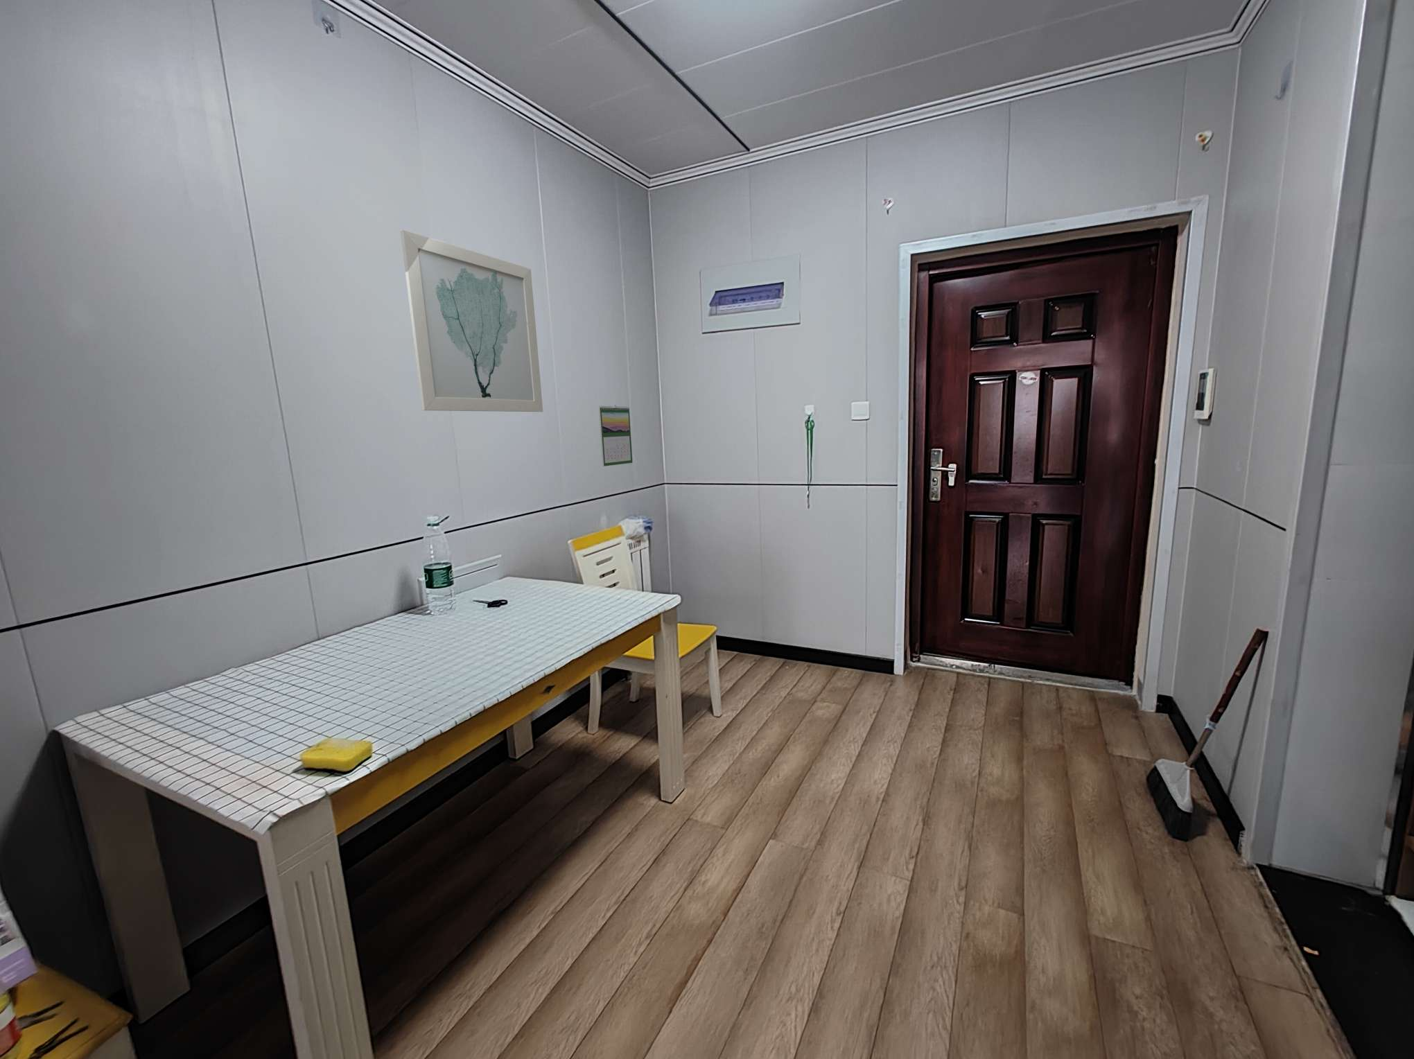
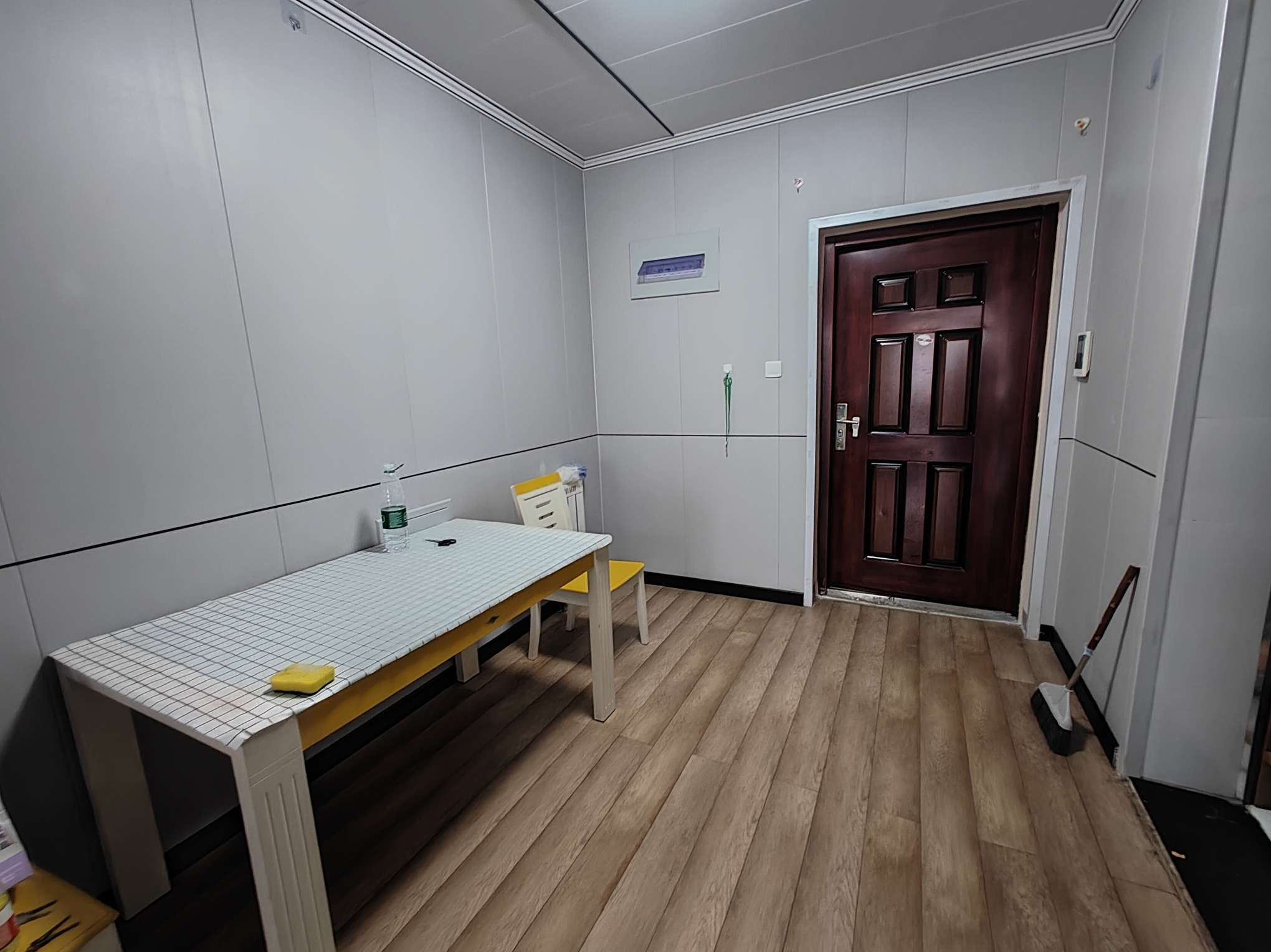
- wall art [399,229,543,413]
- calendar [599,404,633,467]
